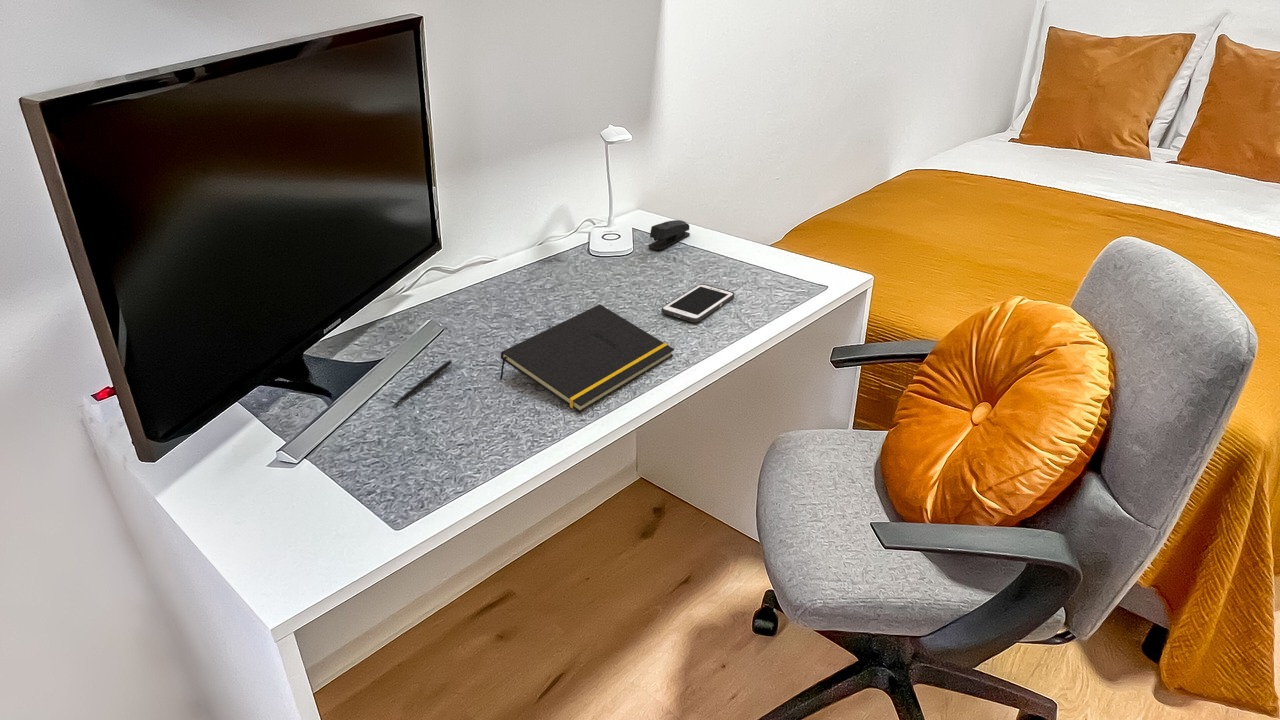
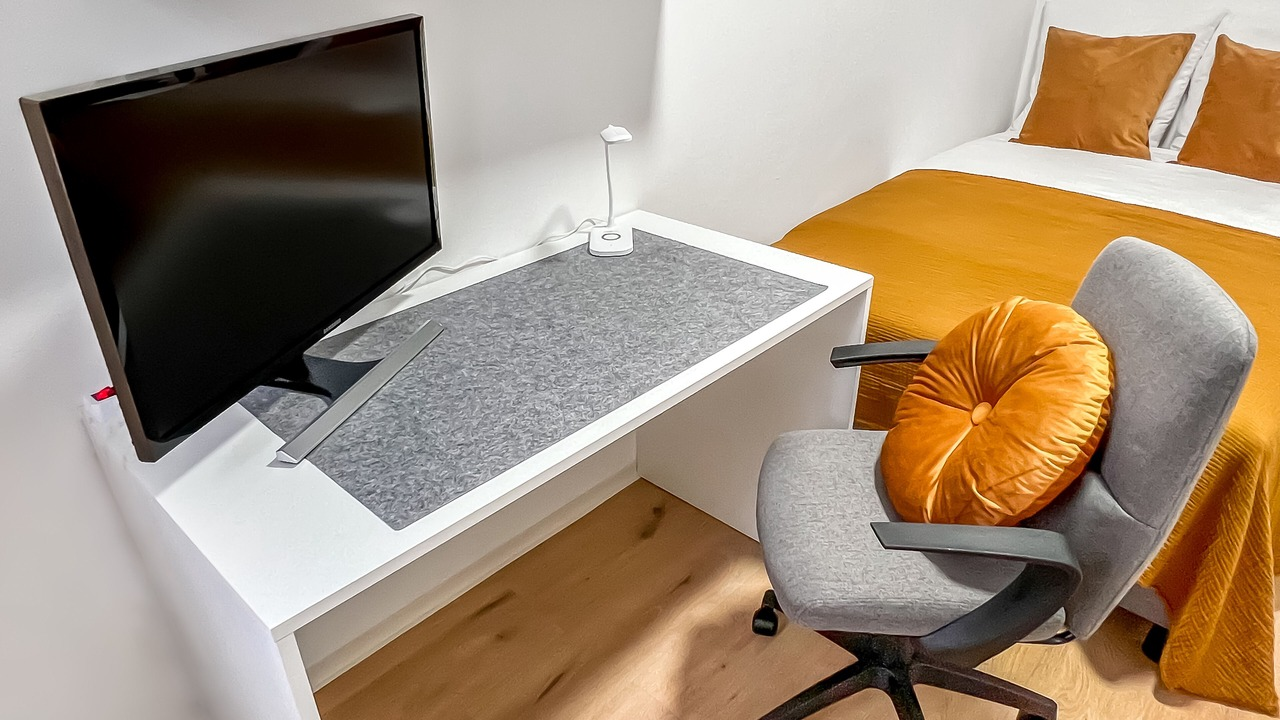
- stapler [648,219,691,251]
- cell phone [661,283,735,324]
- notepad [499,303,675,414]
- pen [391,359,453,408]
